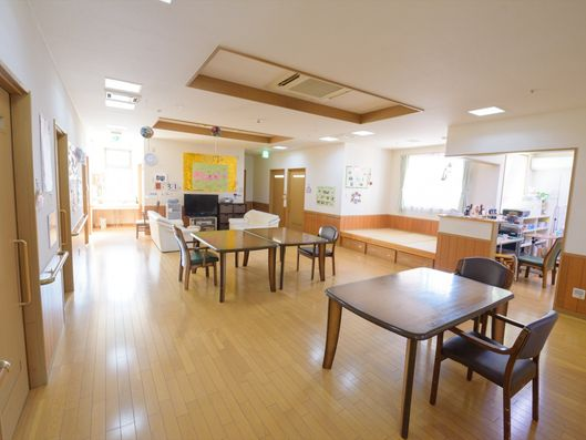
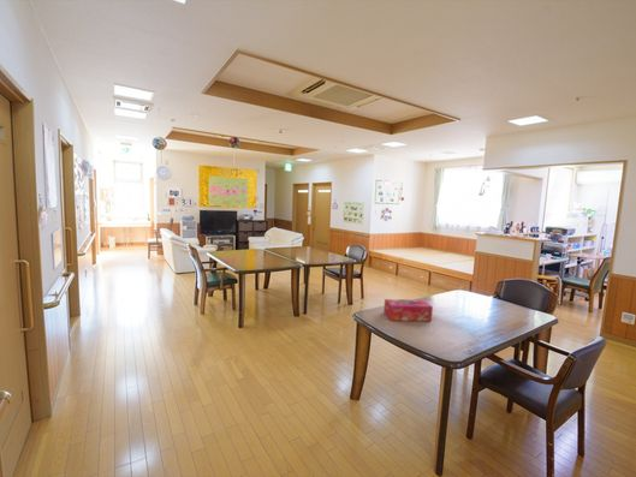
+ tissue box [382,298,434,322]
